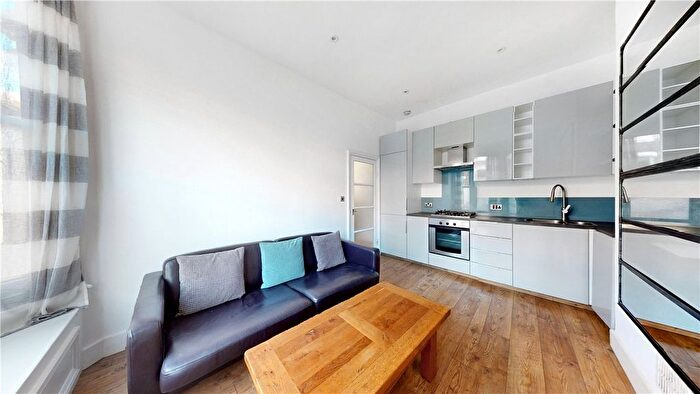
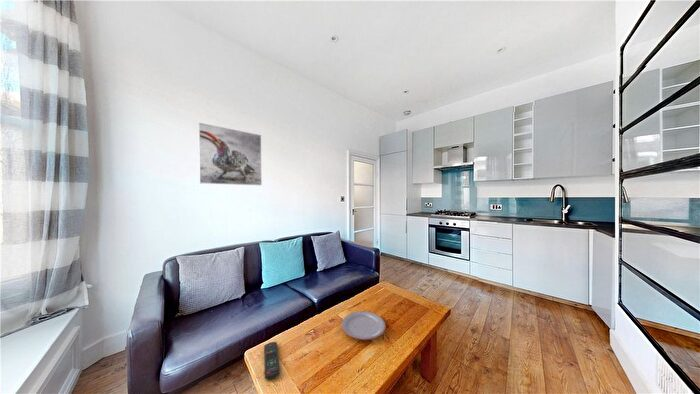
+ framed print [197,122,263,186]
+ plate [341,310,387,341]
+ remote control [263,341,281,380]
